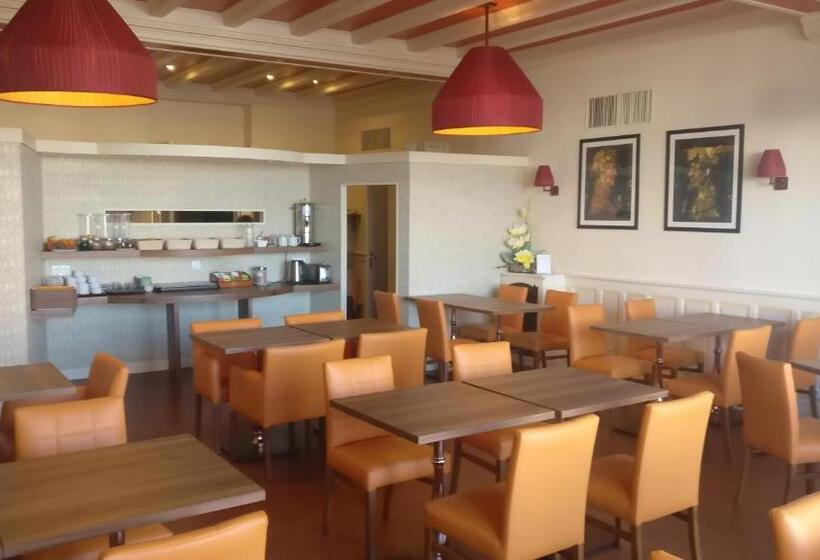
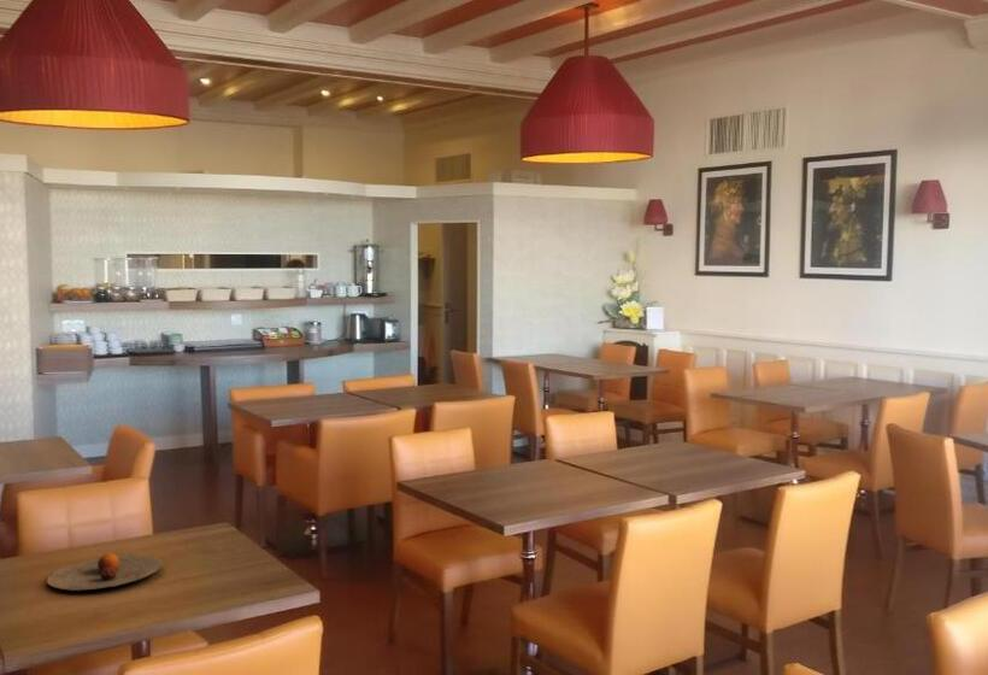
+ plate [46,552,164,592]
